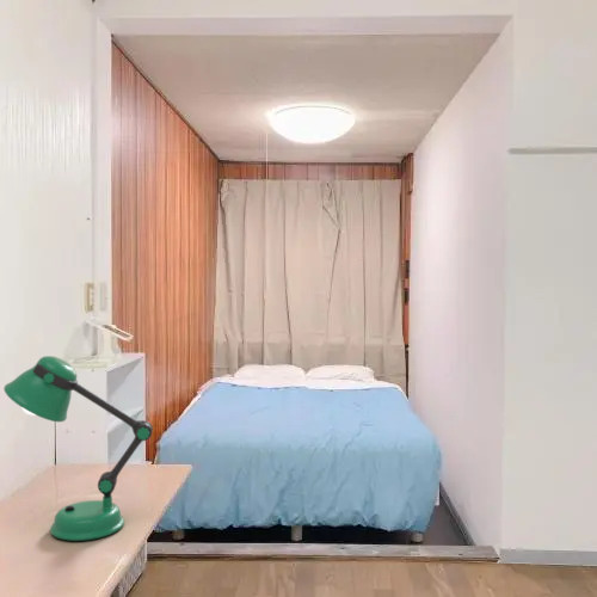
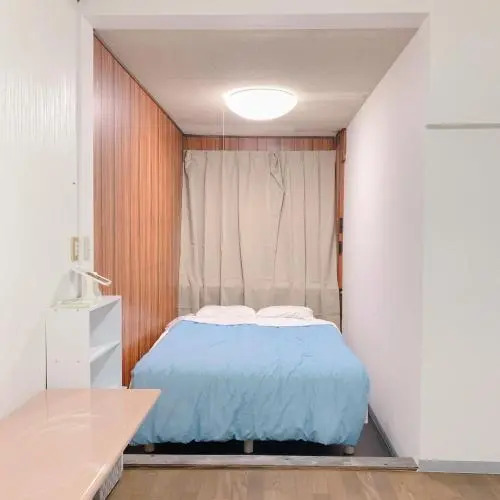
- desk lamp [2,355,154,542]
